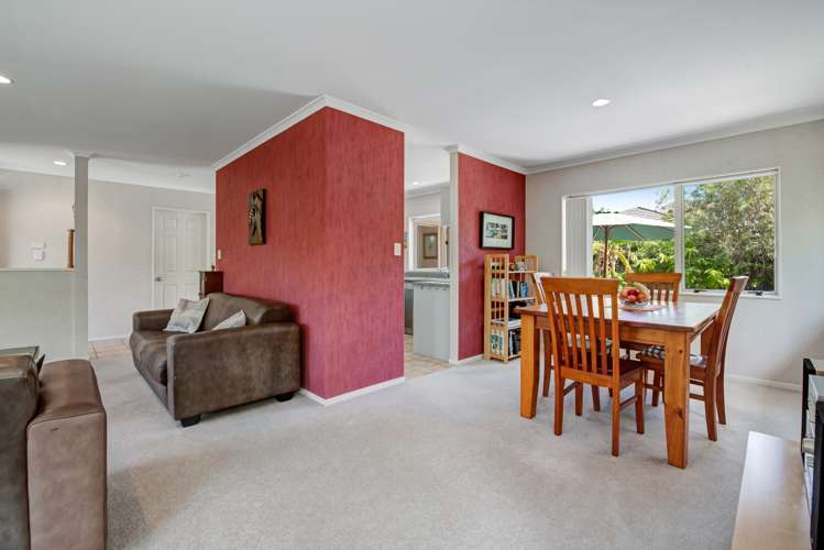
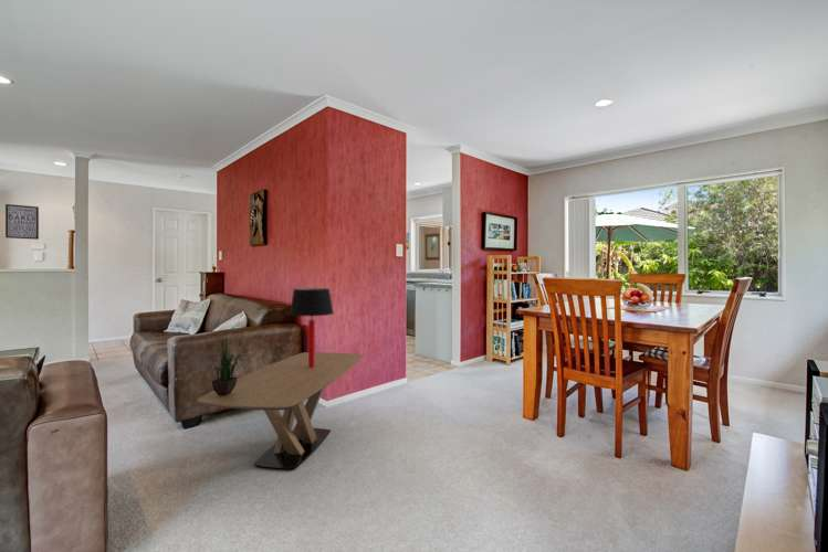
+ wall art [4,203,40,241]
+ potted plant [207,333,247,395]
+ table lamp [289,287,335,368]
+ coffee table [197,351,364,470]
